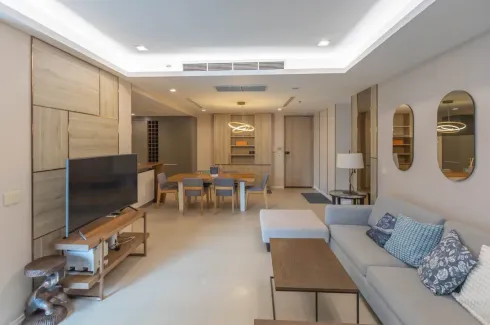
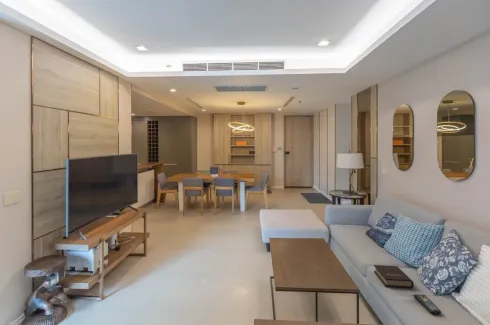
+ book [373,264,415,289]
+ remote control [413,293,442,315]
